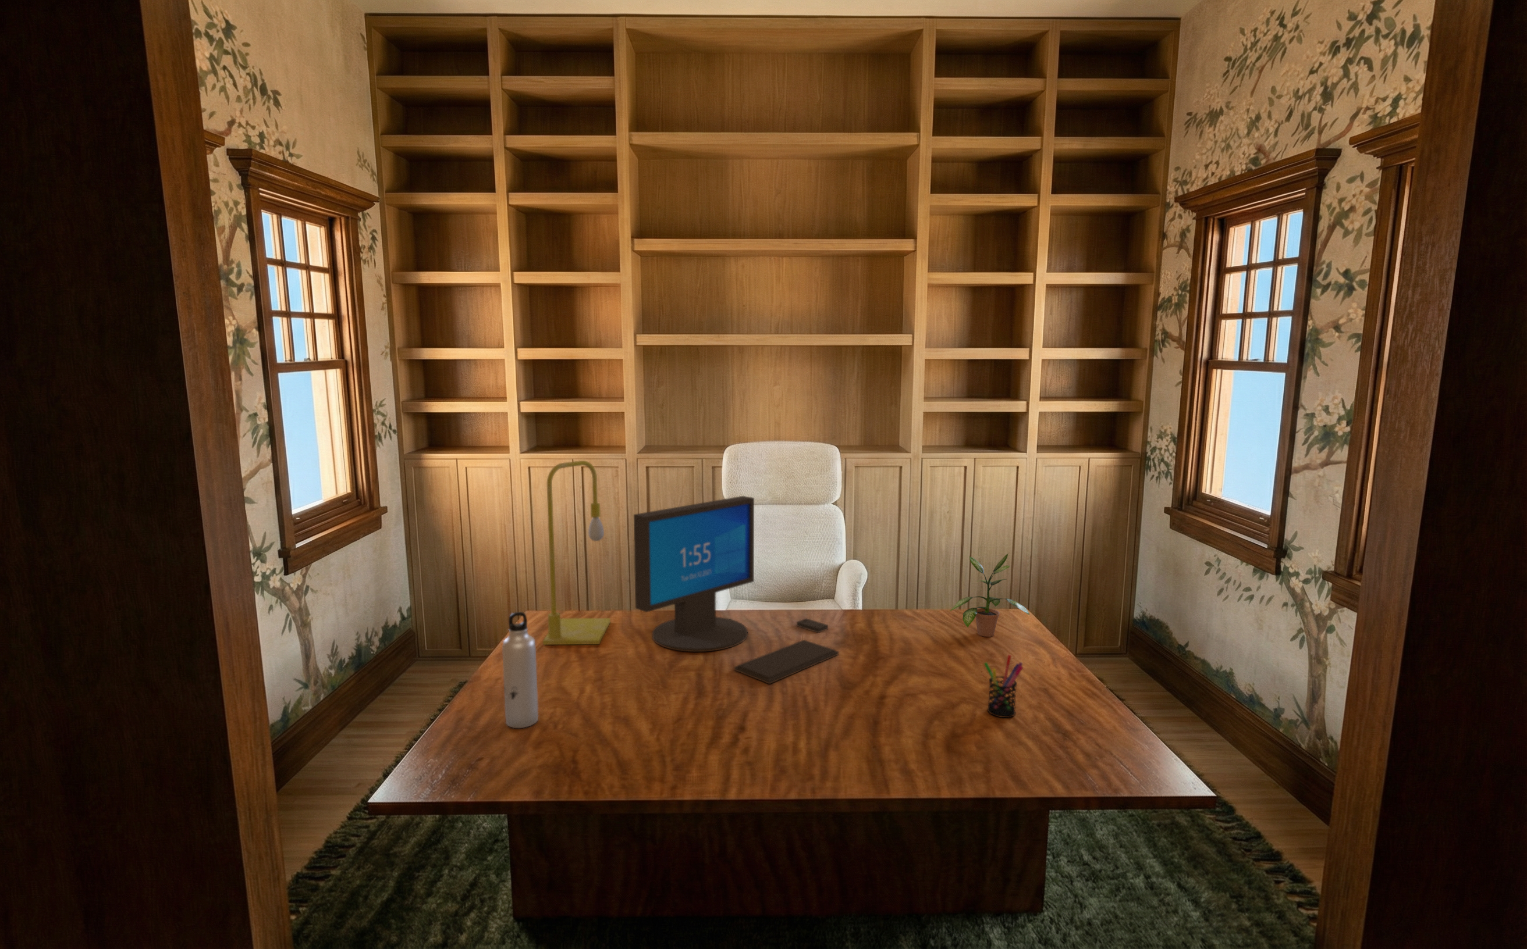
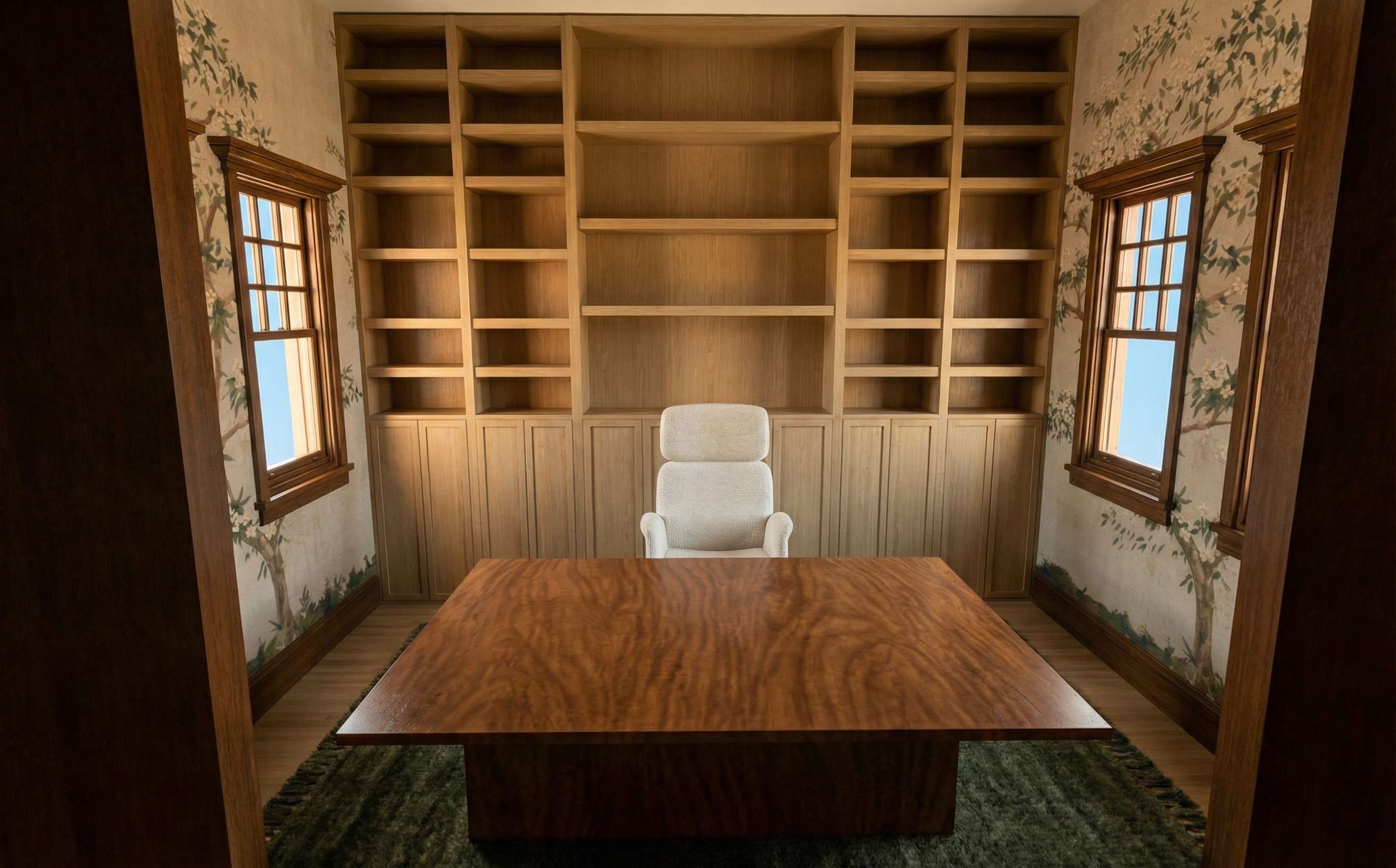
- water bottle [502,611,539,728]
- monitor [633,495,839,684]
- potted plant [949,553,1030,637]
- table lamp [543,460,611,645]
- pen holder [983,654,1024,718]
